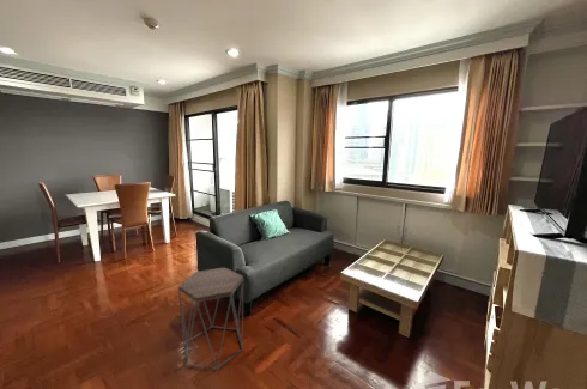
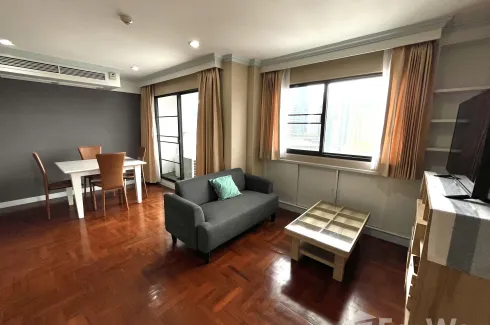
- side table [177,267,244,371]
